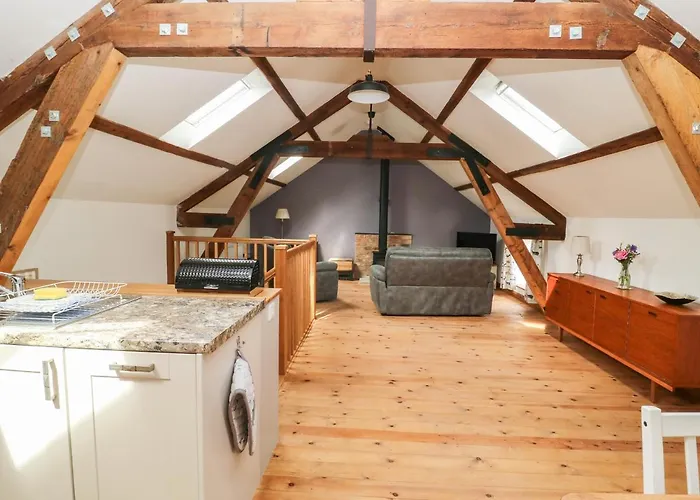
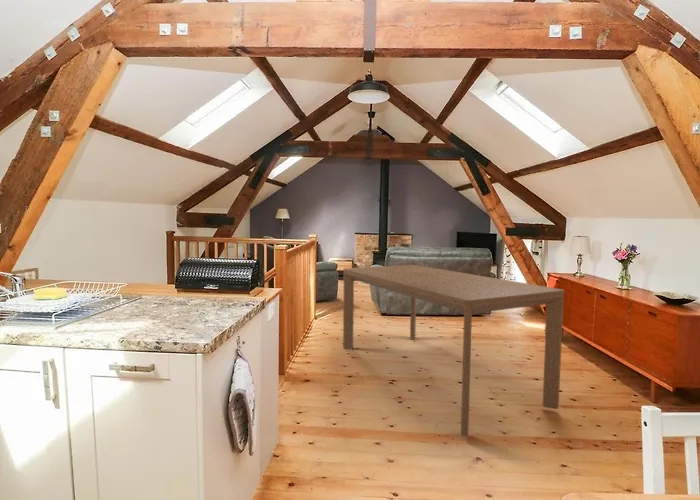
+ dining table [342,264,565,438]
